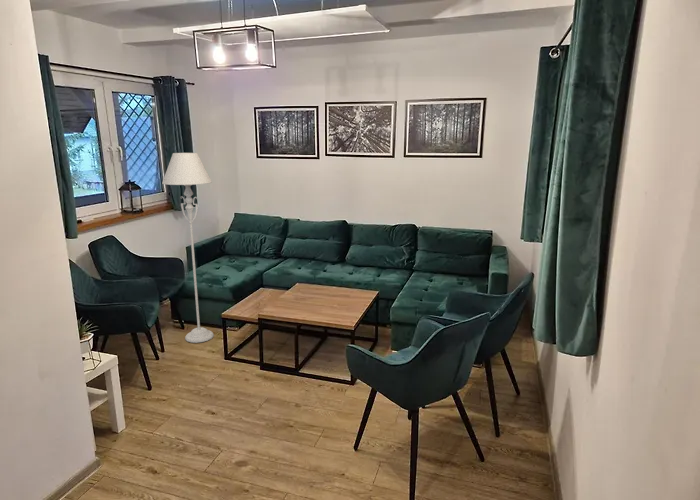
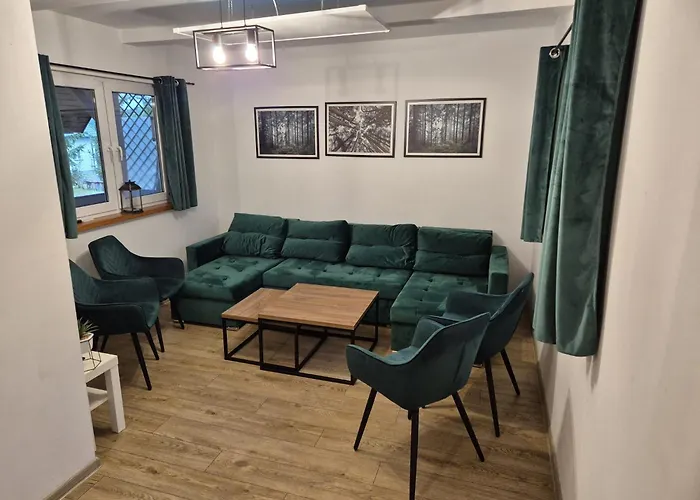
- floor lamp [161,152,215,344]
